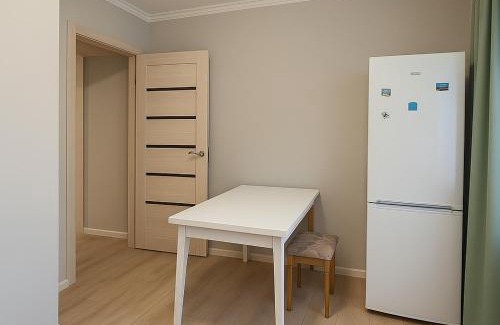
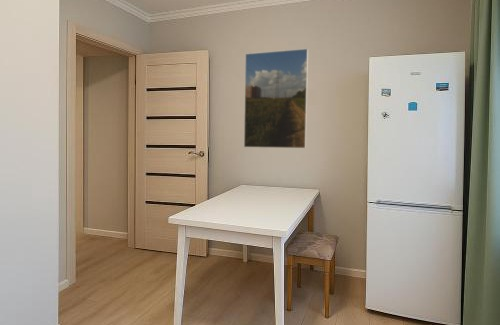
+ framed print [243,48,309,149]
